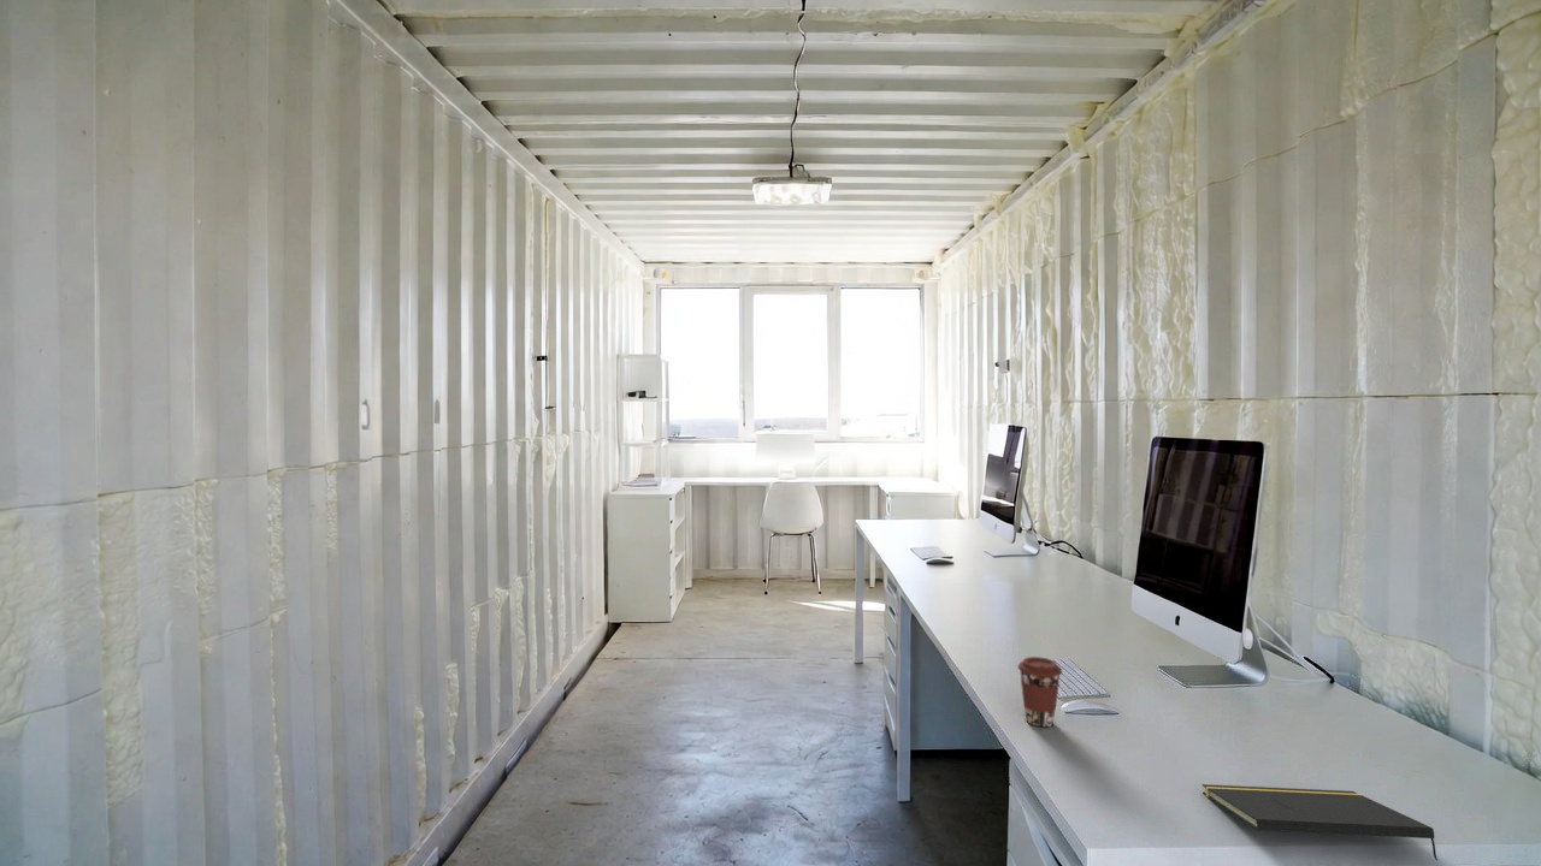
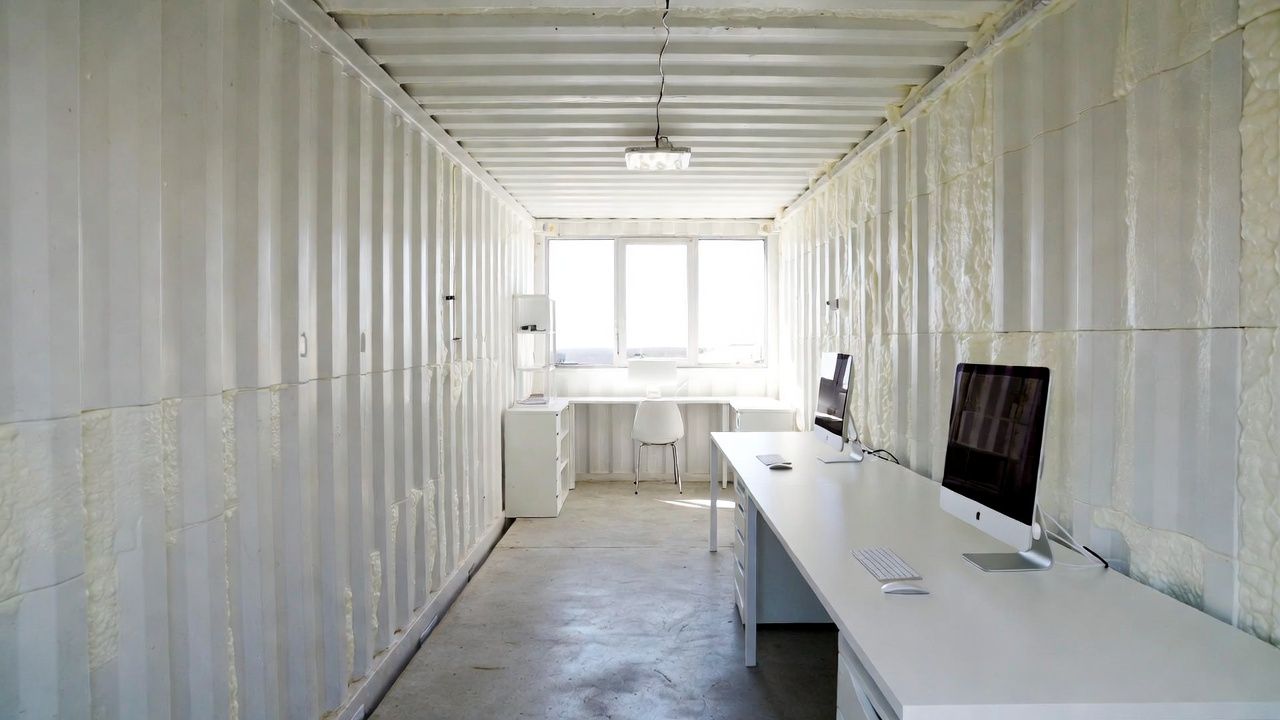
- notepad [1201,783,1439,861]
- coffee cup [1016,656,1063,728]
